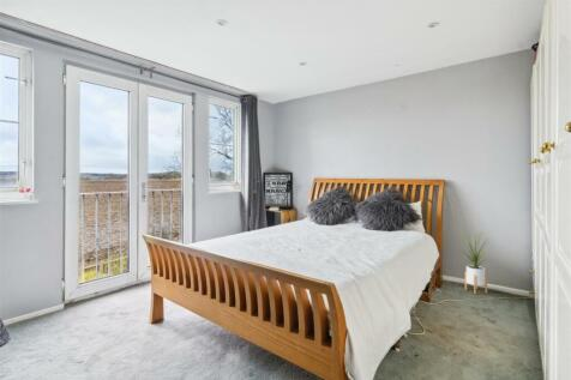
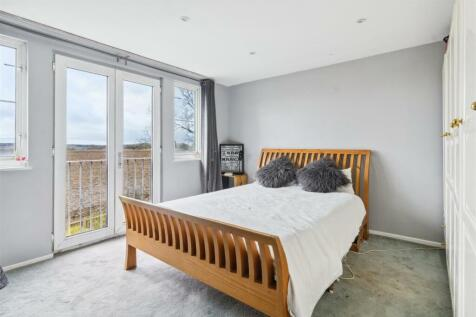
- house plant [458,229,489,295]
